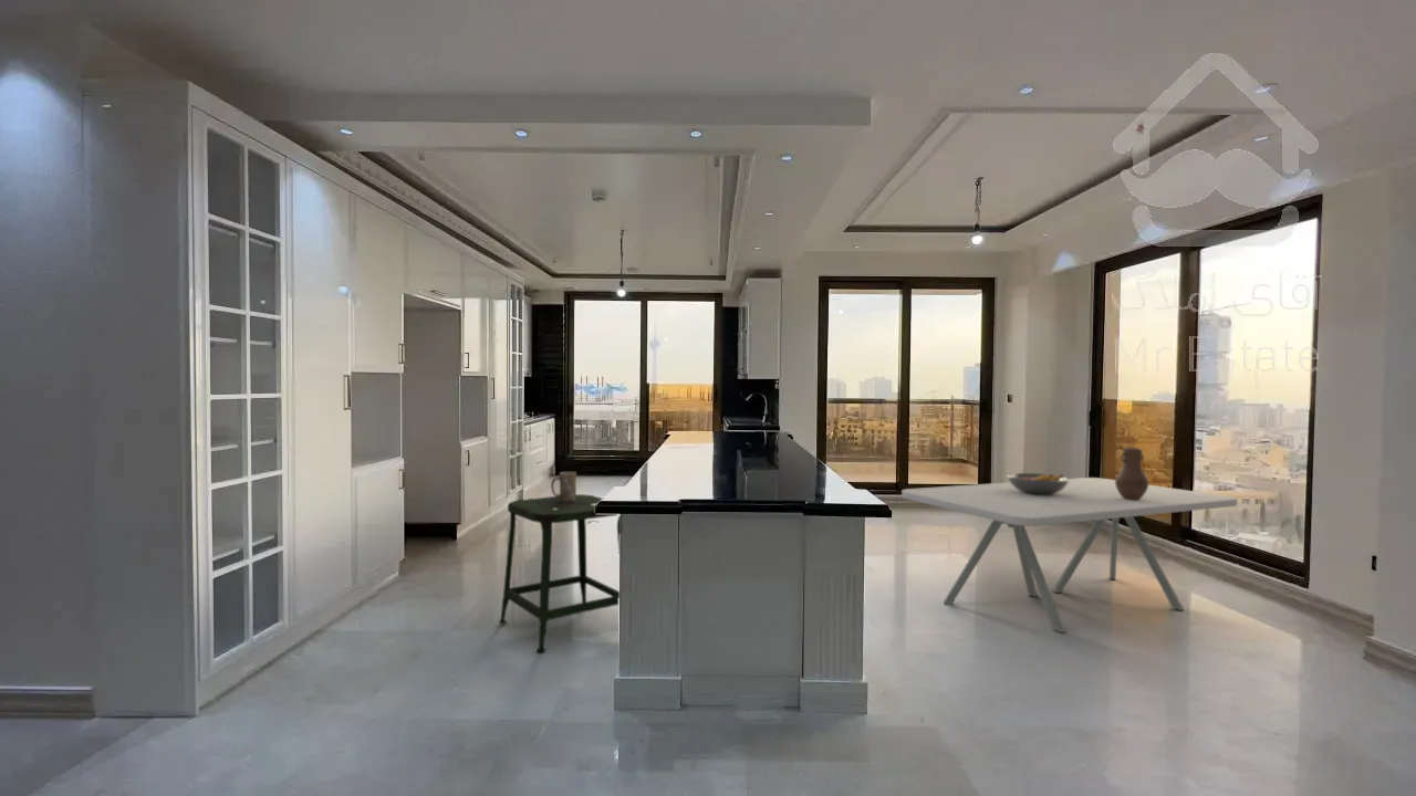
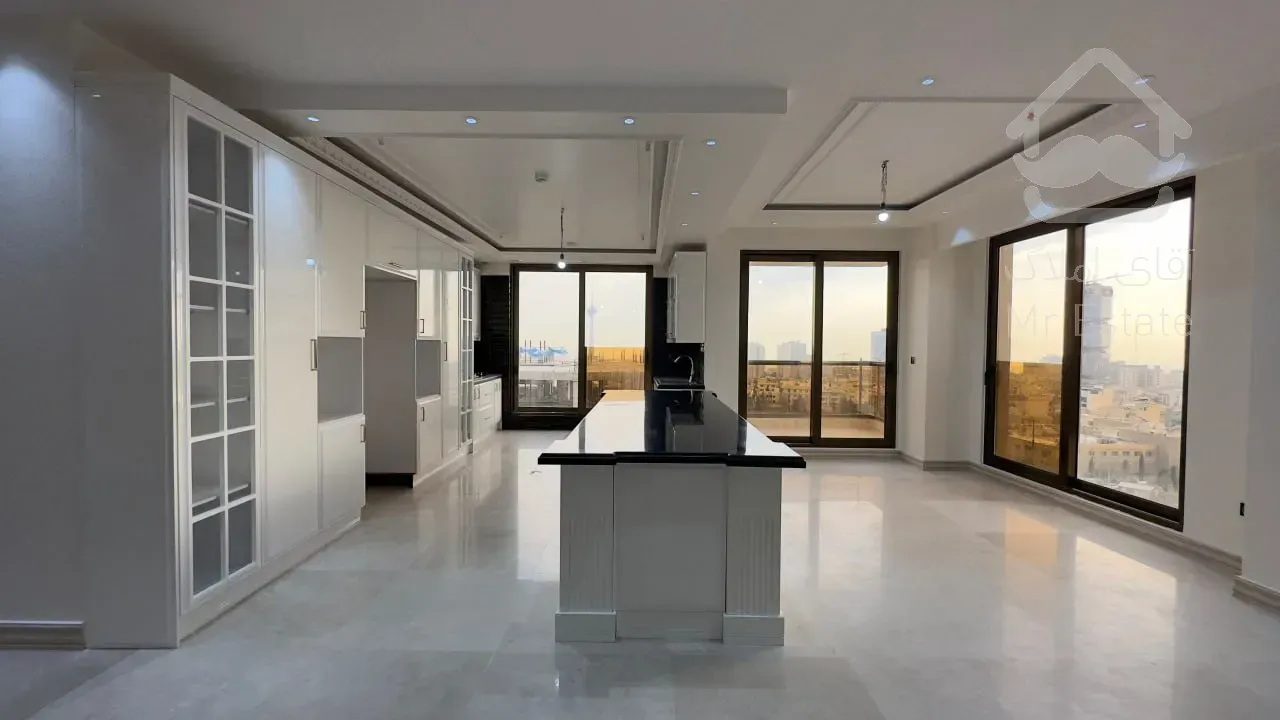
- fruit bowl [1006,472,1070,494]
- vase [1115,447,1149,500]
- stool [498,493,622,653]
- mug [550,471,577,501]
- dining table [900,476,1238,633]
